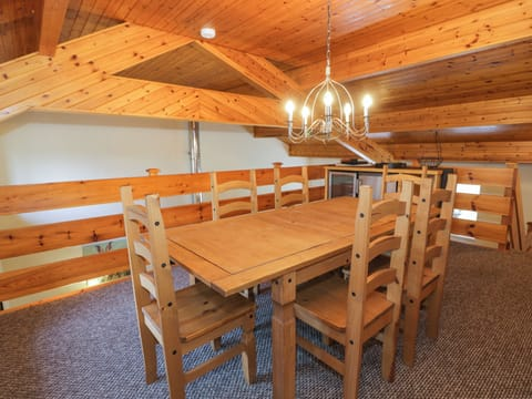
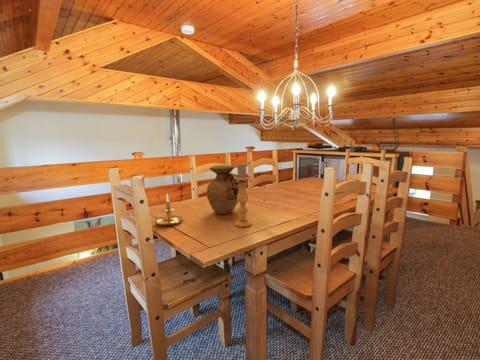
+ vase [206,165,240,215]
+ candle holder [152,193,183,227]
+ candle holder [234,162,253,228]
